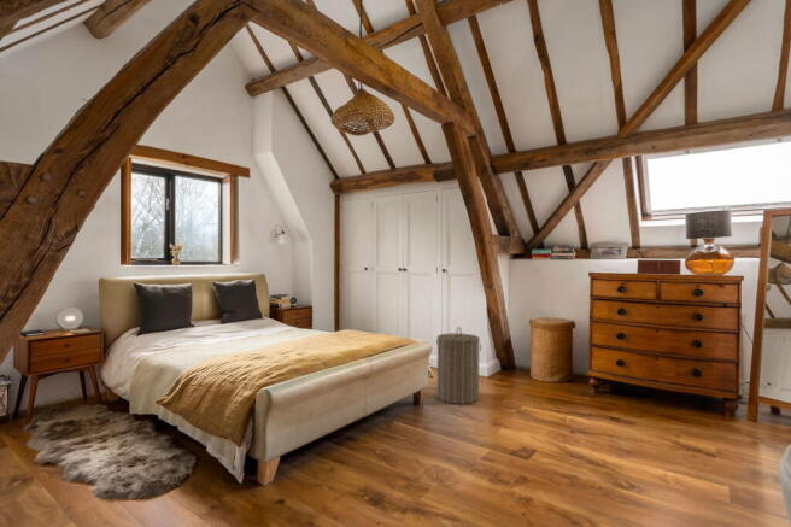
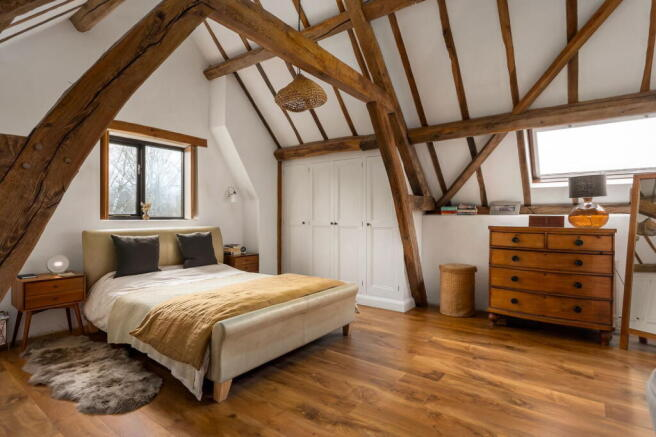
- laundry hamper [435,326,481,405]
